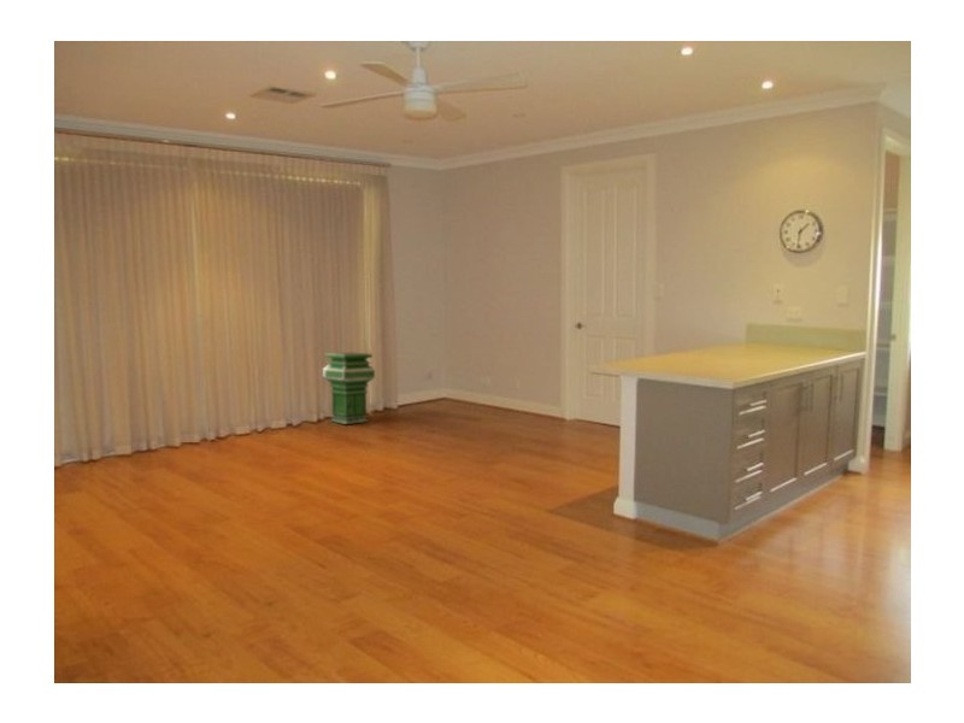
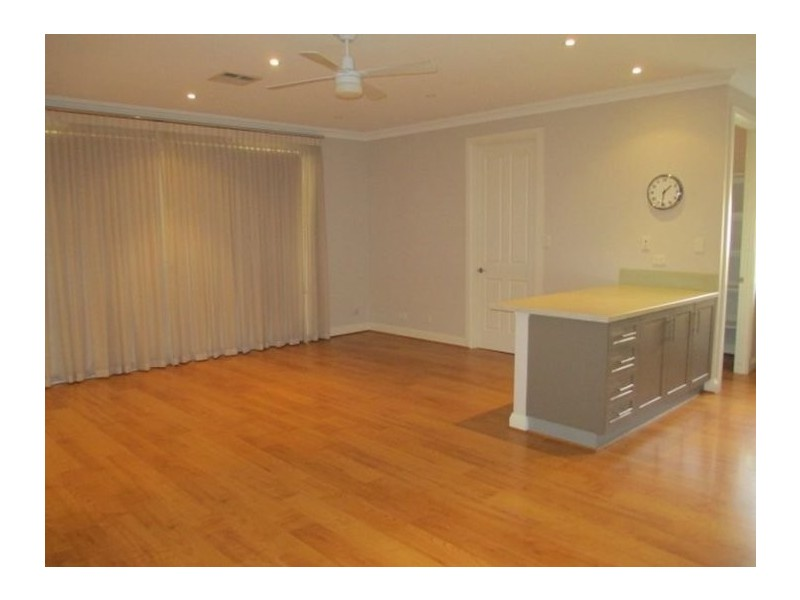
- pedestal [322,352,376,425]
